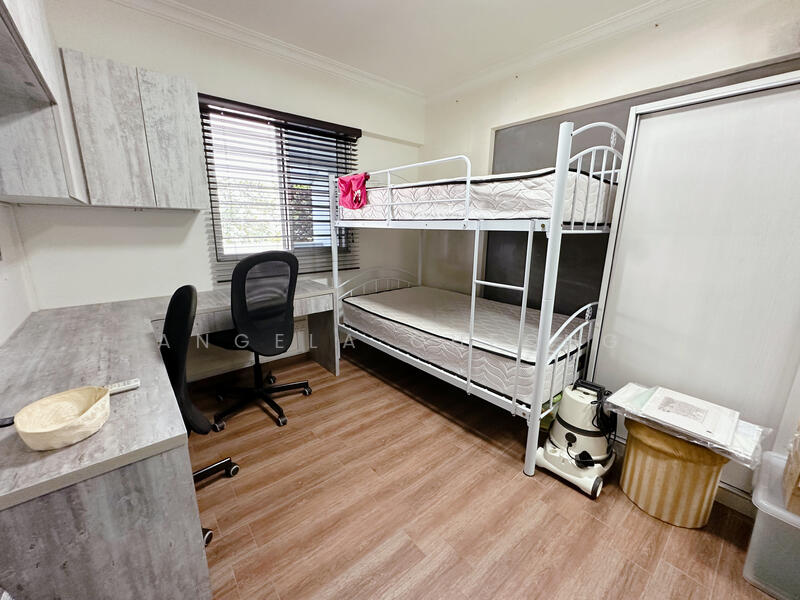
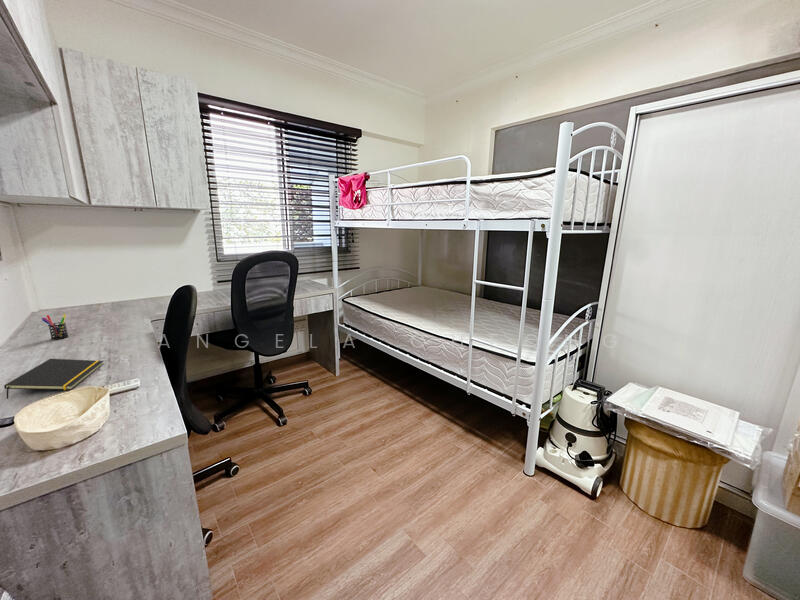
+ notepad [3,358,104,400]
+ pen holder [40,313,69,341]
